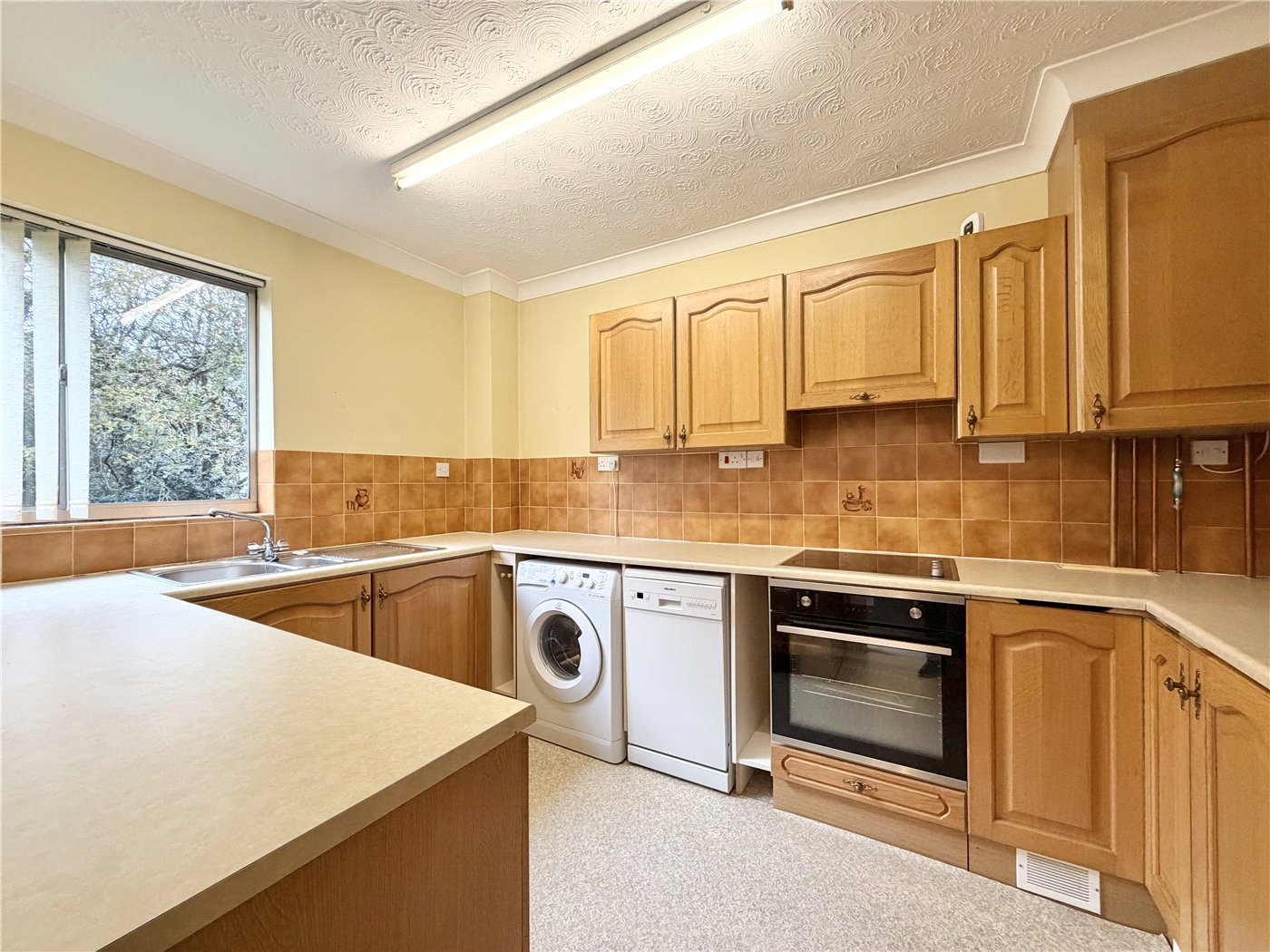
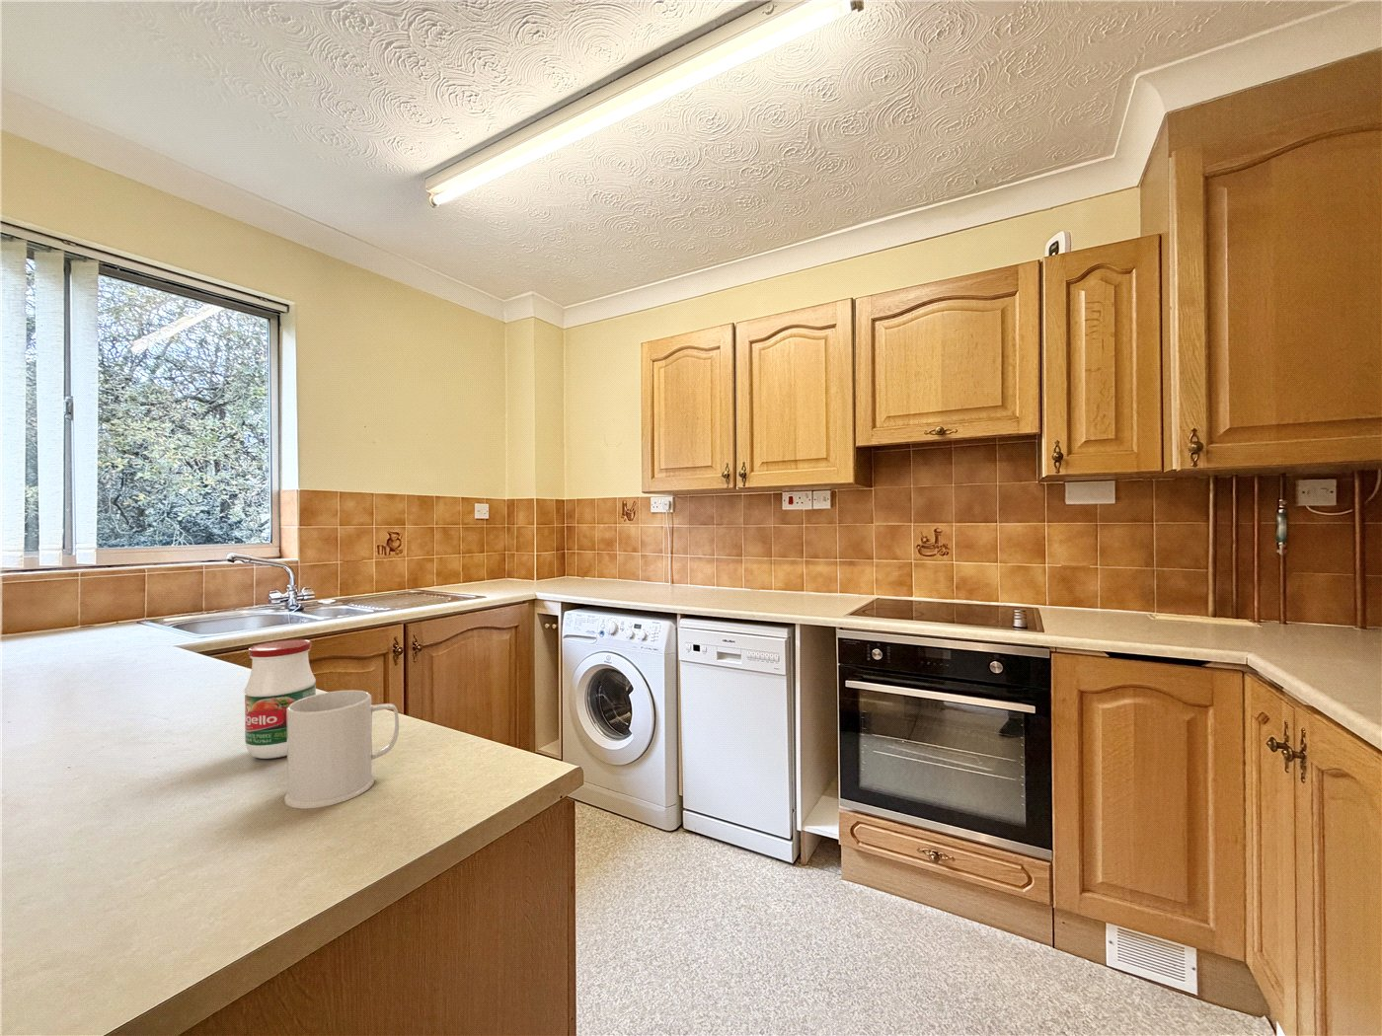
+ mug [283,689,399,810]
+ jar [243,639,317,760]
